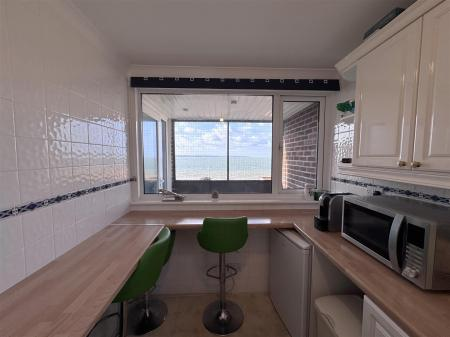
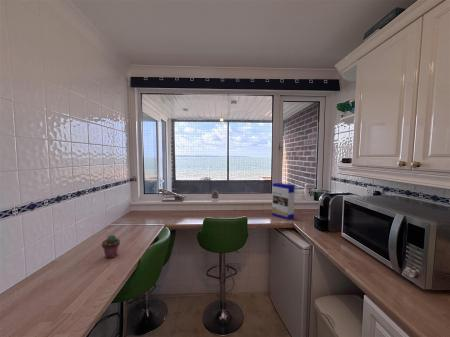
+ potted succulent [101,234,121,259]
+ cereal box [271,182,296,221]
